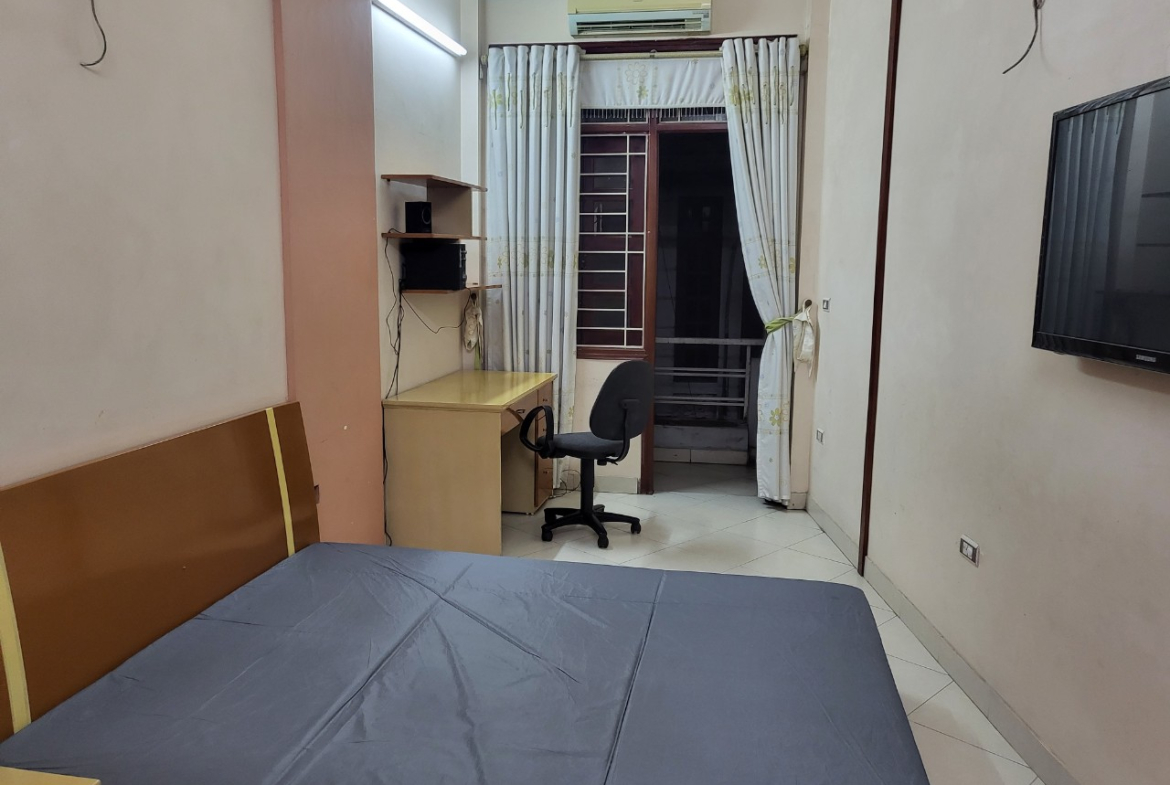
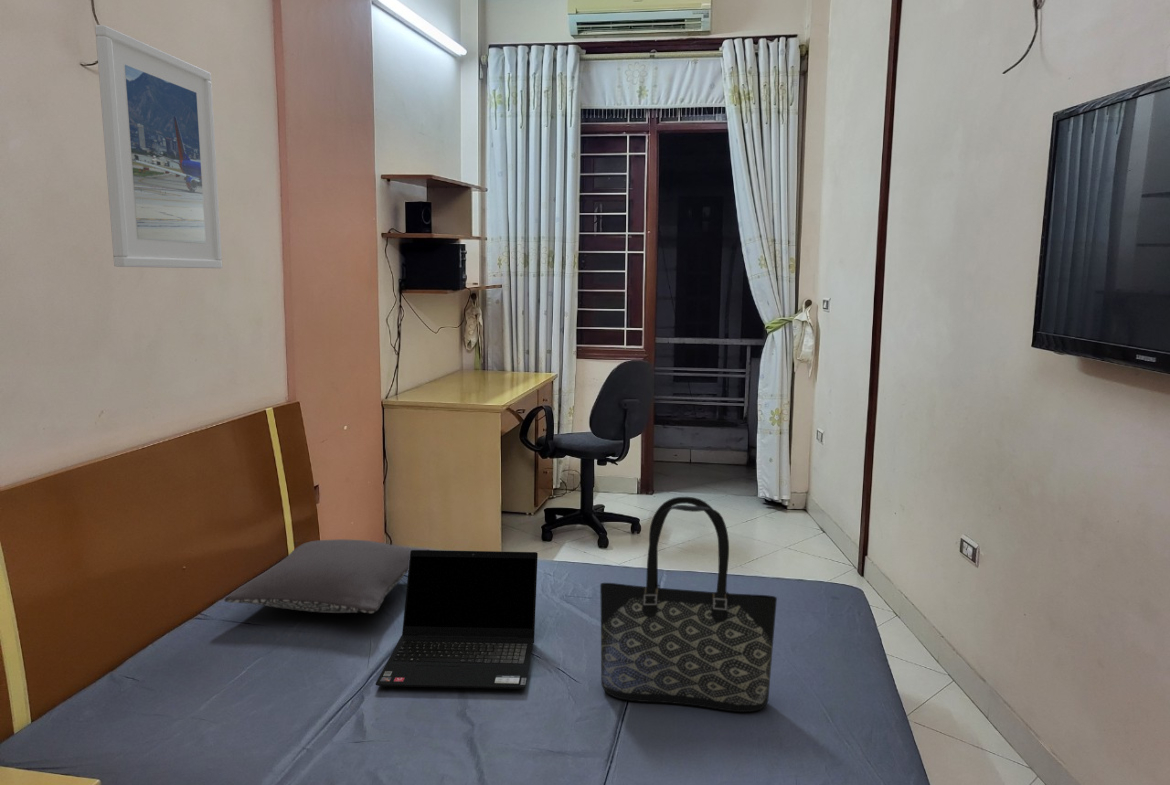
+ tote bag [599,496,778,713]
+ laptop computer [374,549,539,690]
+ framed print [94,24,223,269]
+ pillow [223,538,428,614]
